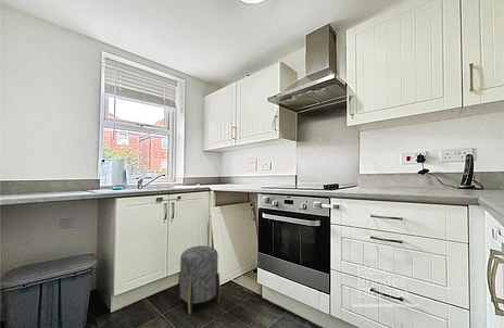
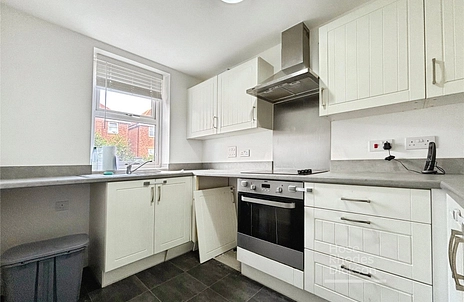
- stool [178,244,222,315]
